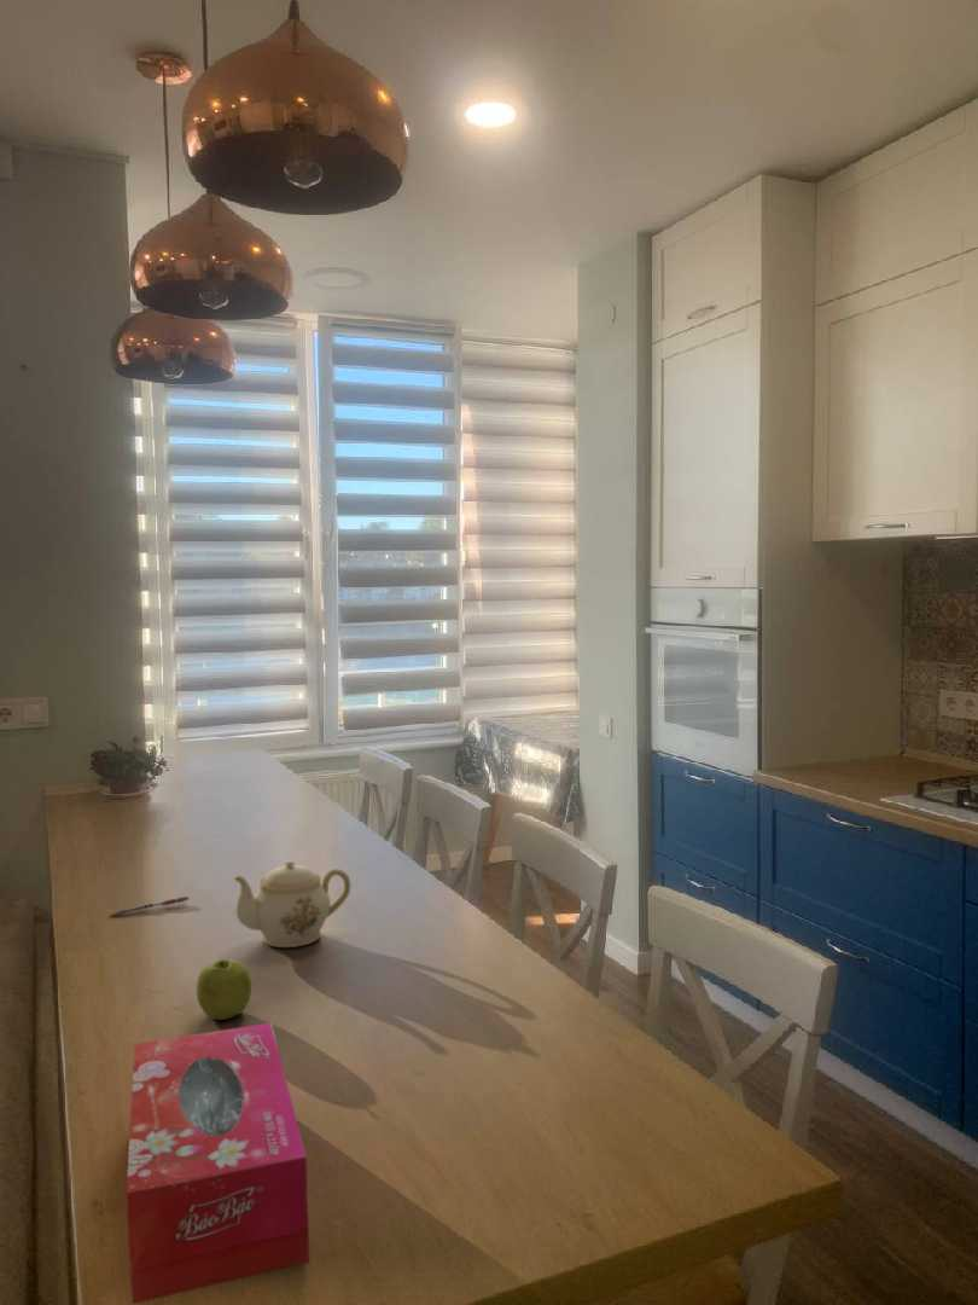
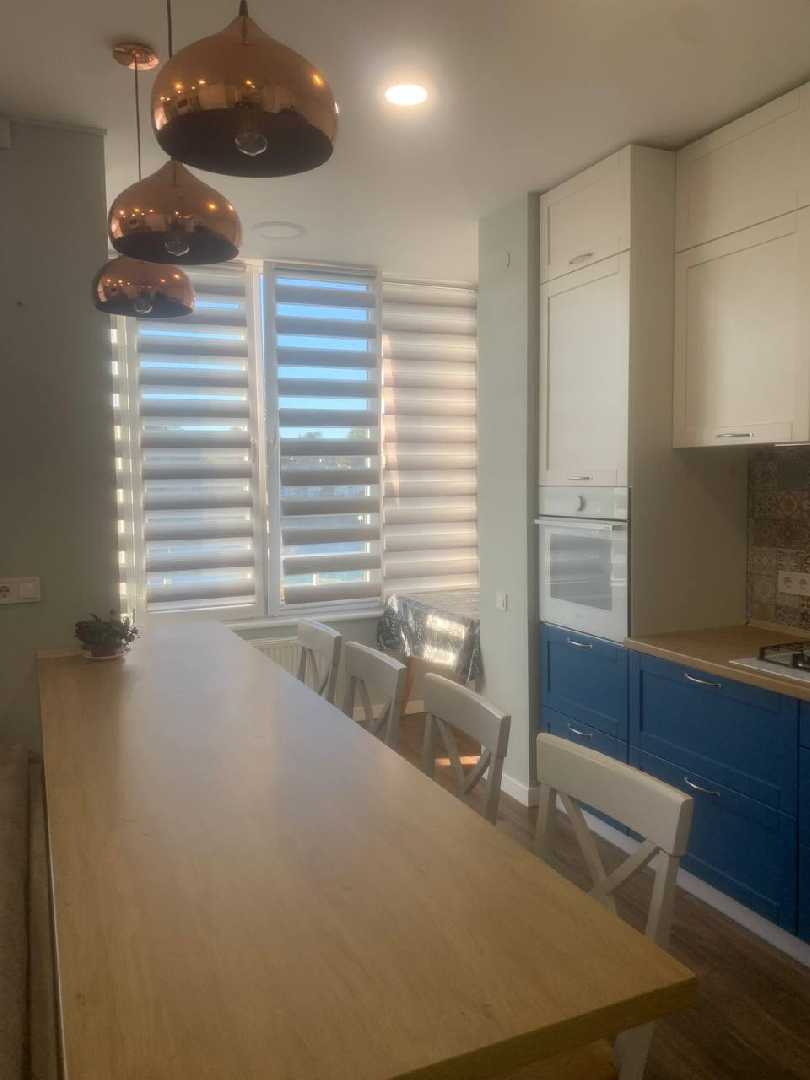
- fruit [196,958,252,1021]
- pen [109,895,190,917]
- tissue box [126,1021,310,1305]
- teapot [232,860,351,949]
